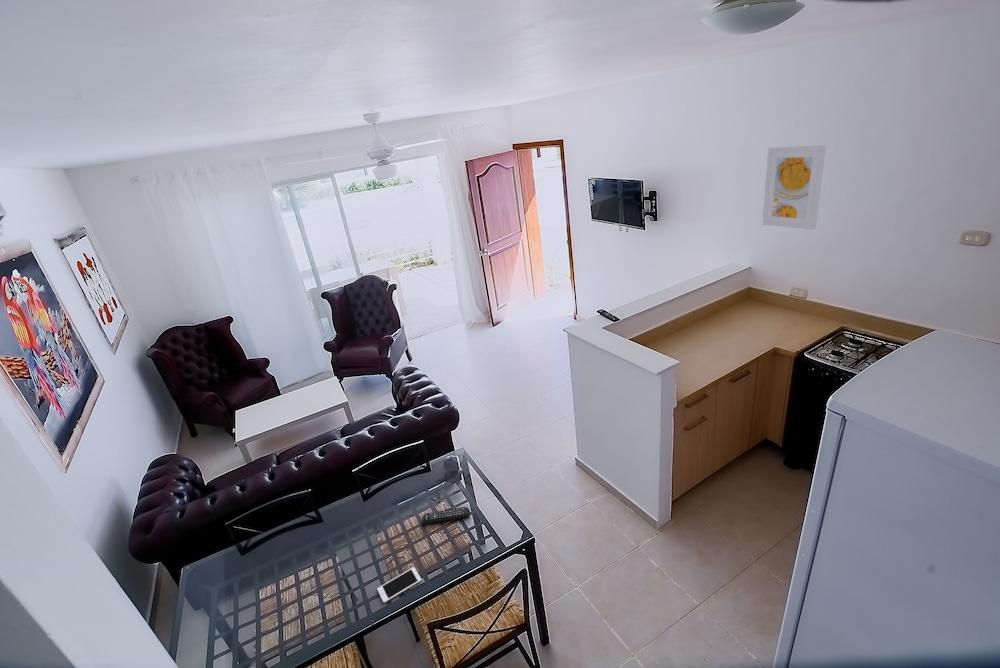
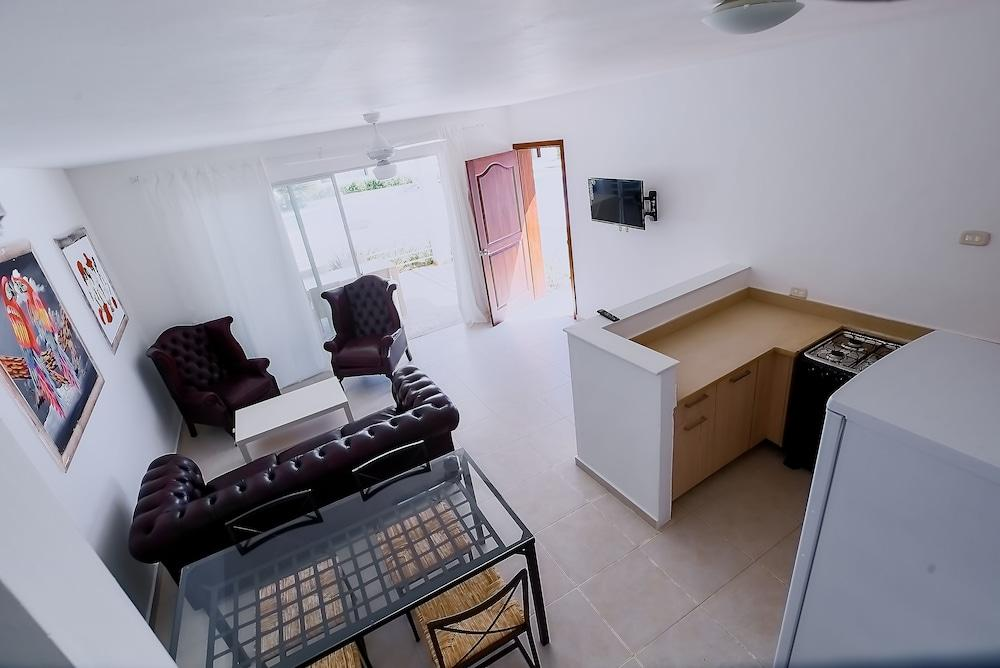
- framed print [761,144,827,230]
- remote control [421,506,471,525]
- cell phone [376,566,422,604]
